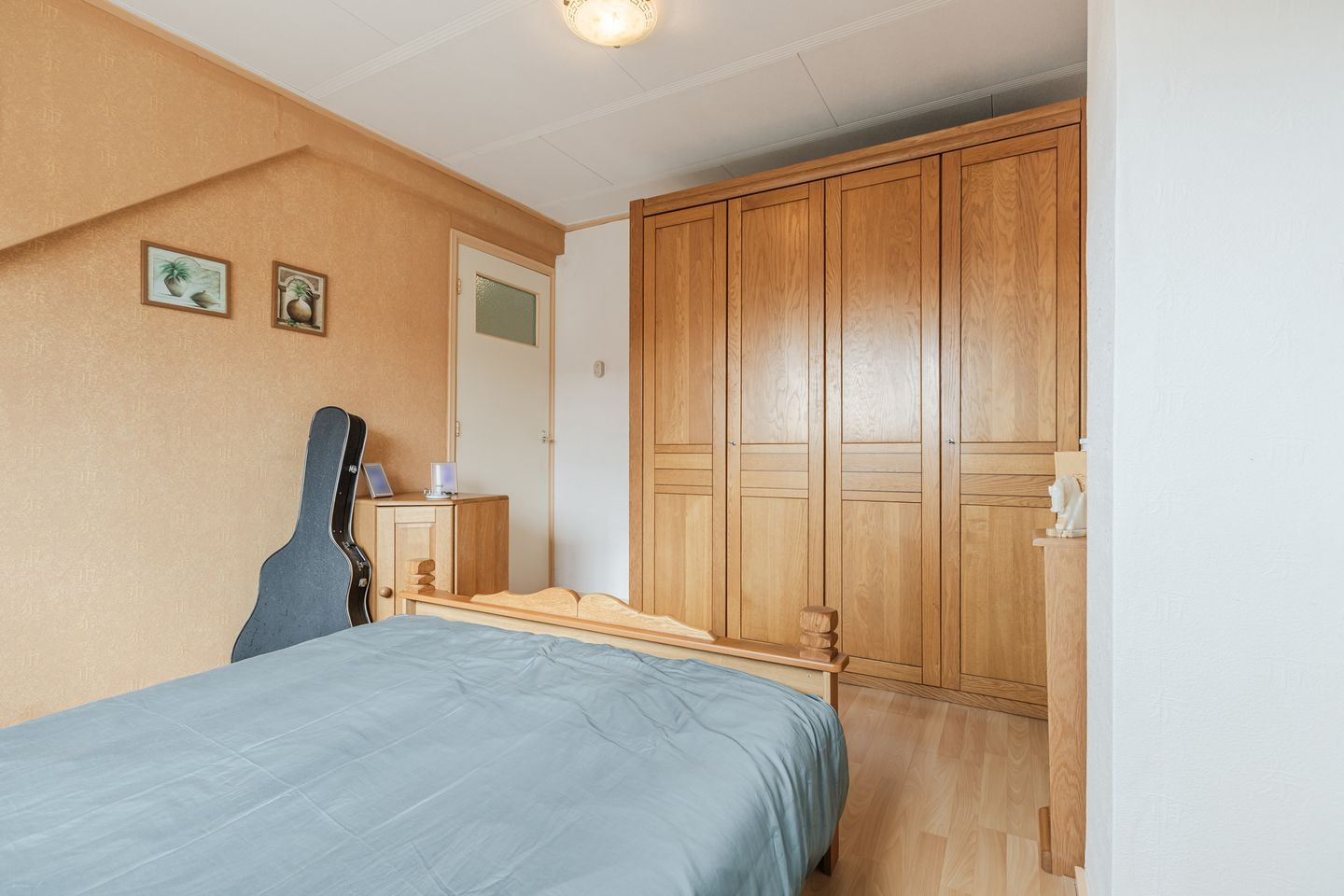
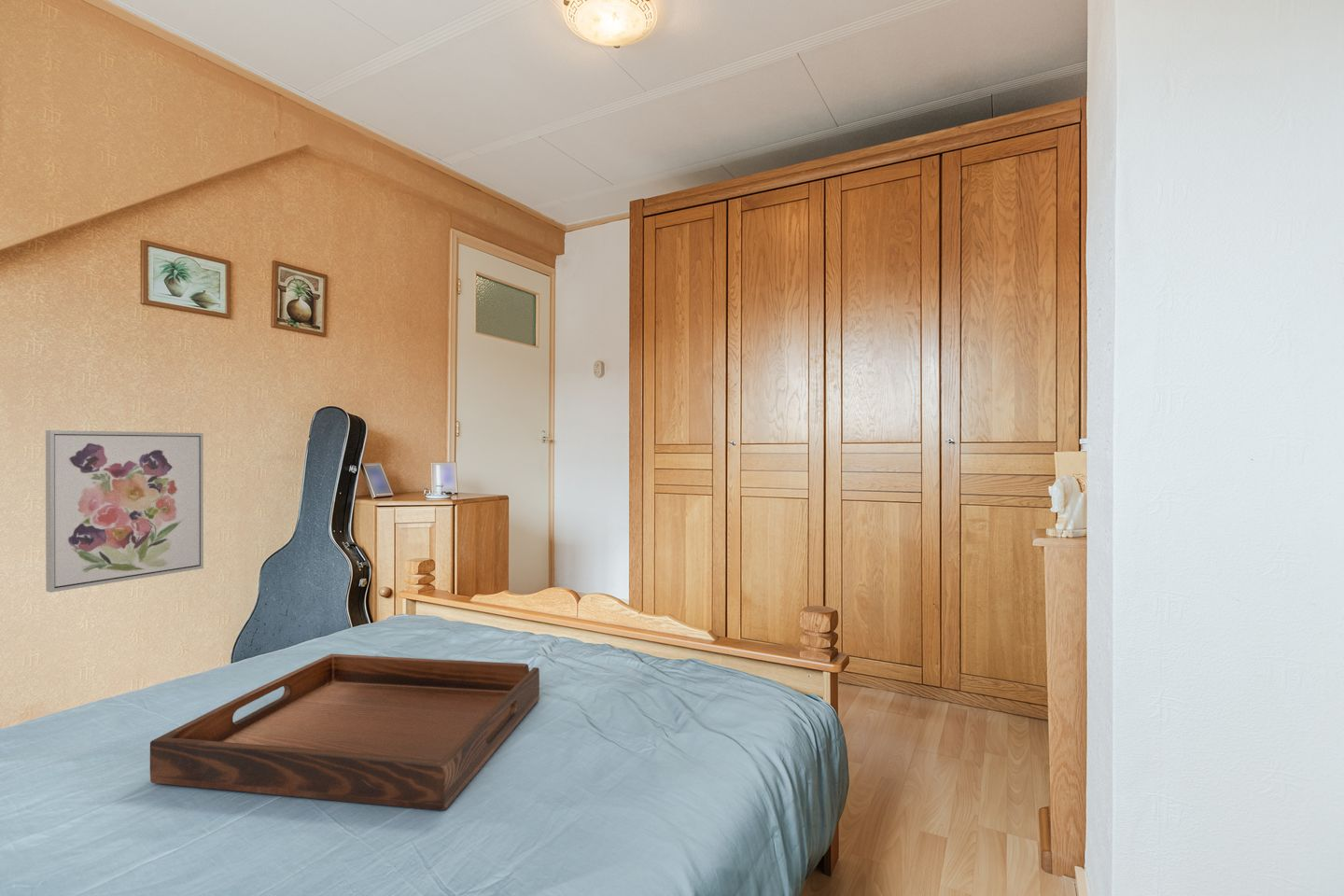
+ serving tray [149,653,540,811]
+ wall art [45,429,204,594]
